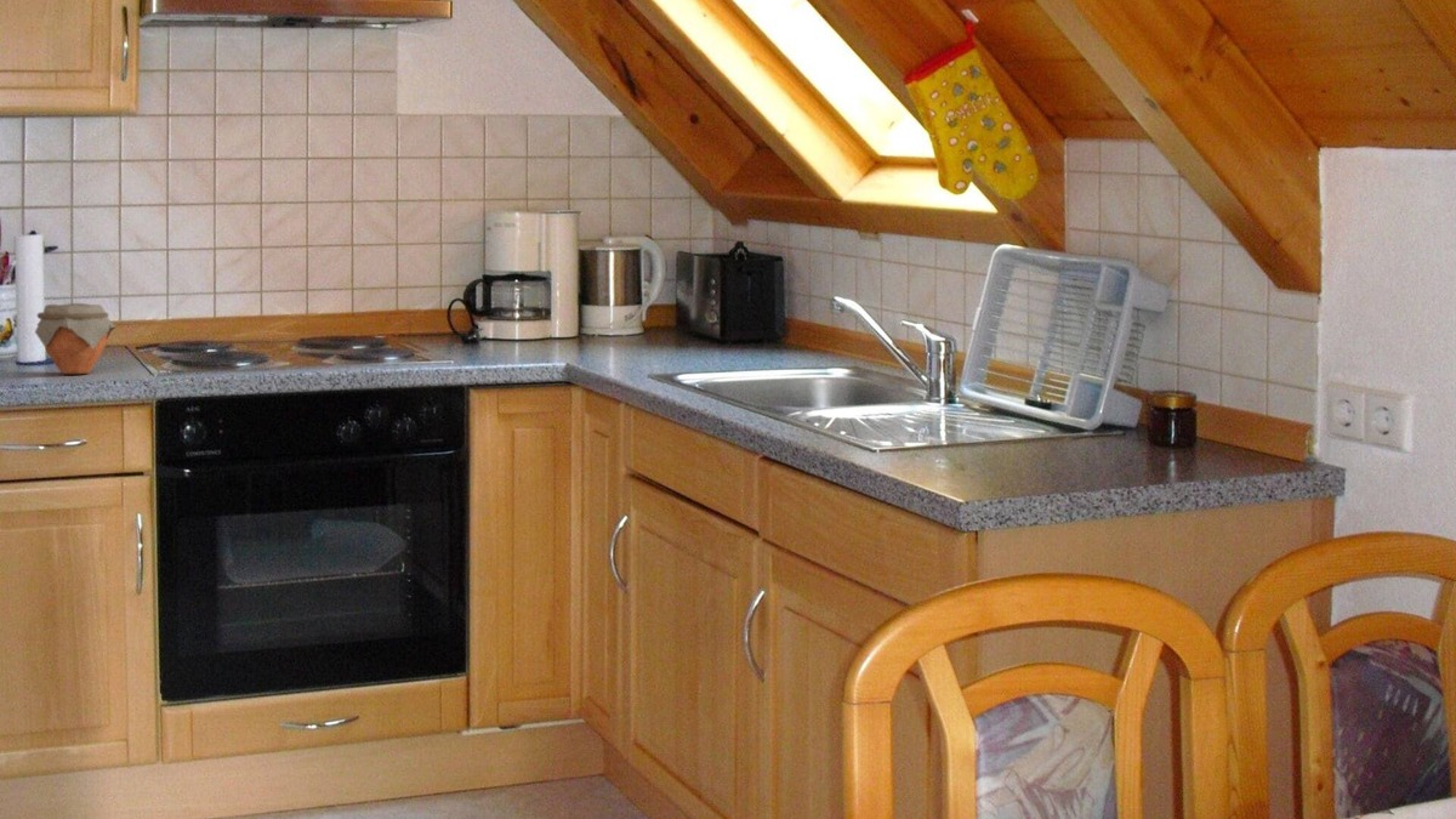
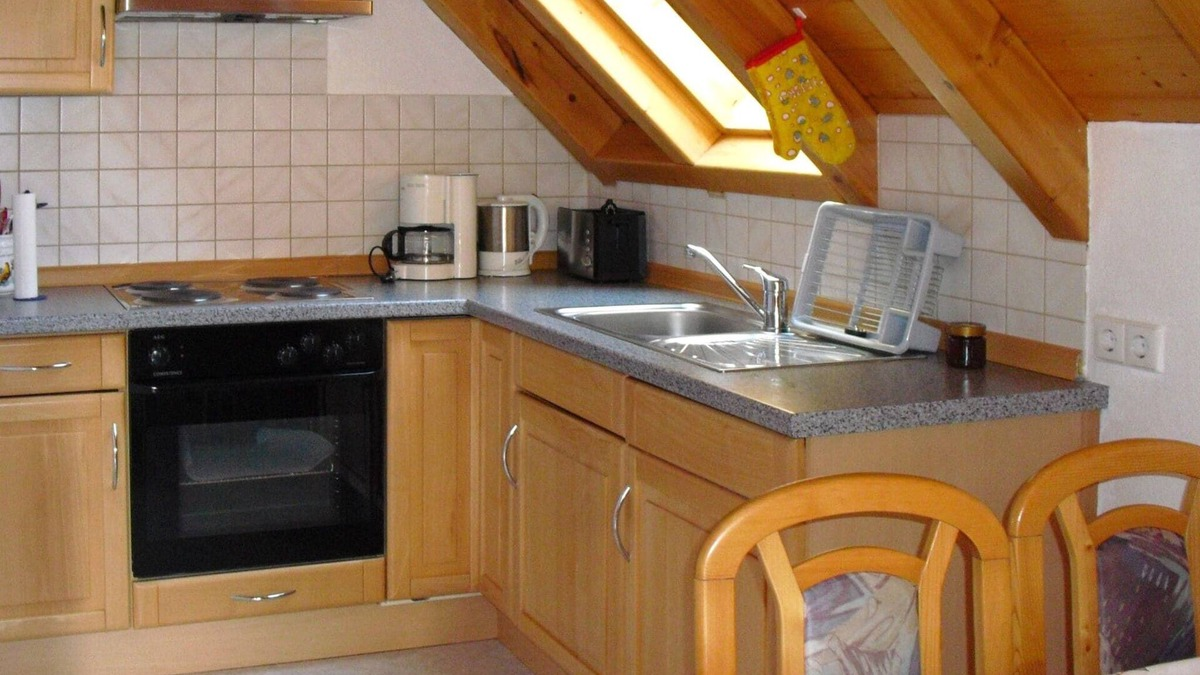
- jar [34,302,118,375]
